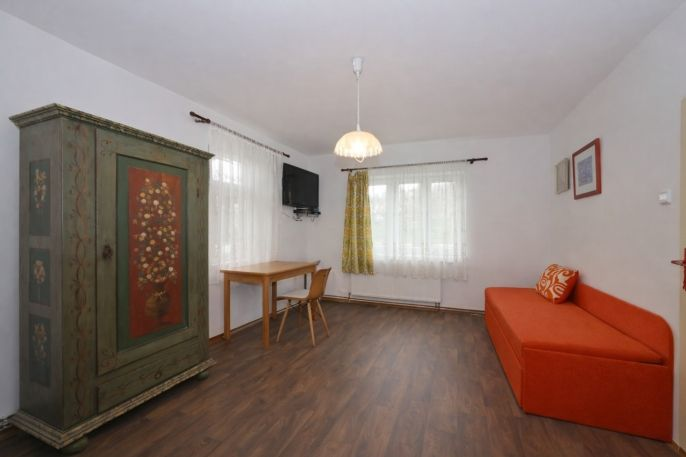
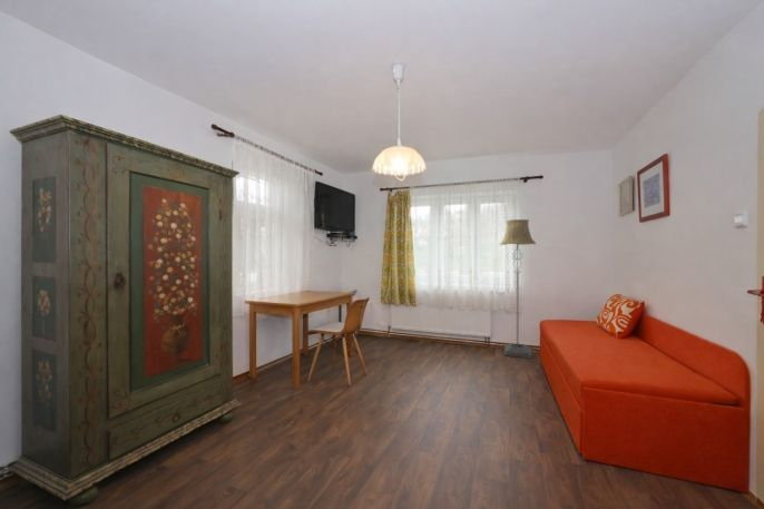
+ floor lamp [498,218,538,359]
